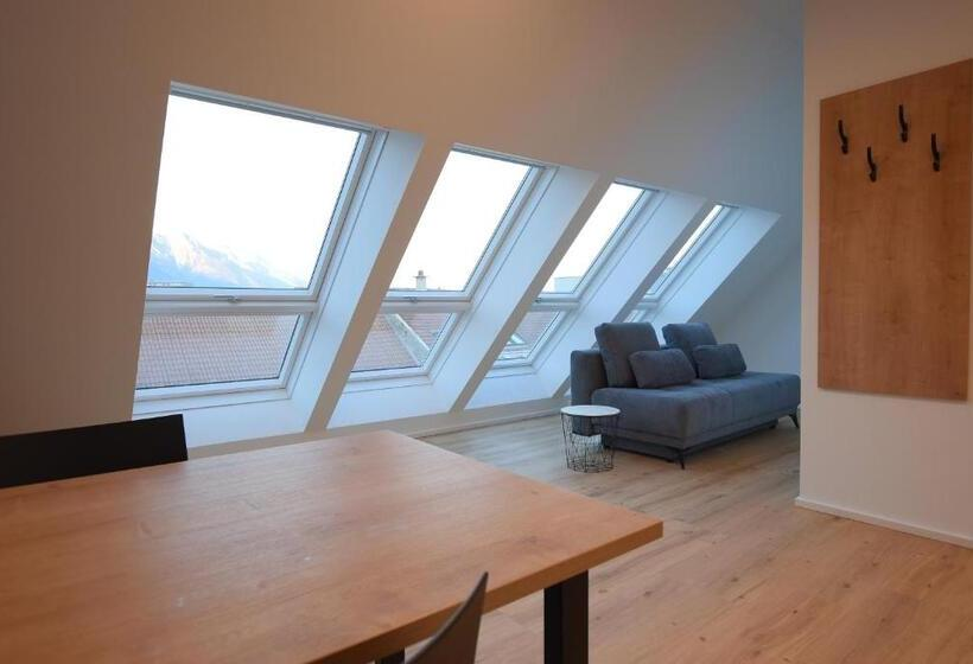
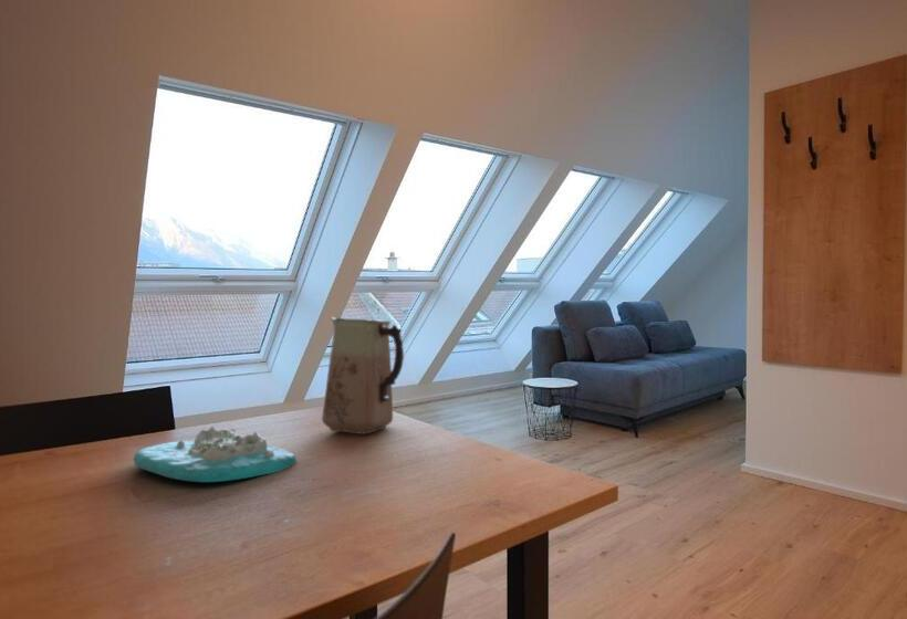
+ decorative tray [133,394,298,483]
+ vase [321,316,405,434]
